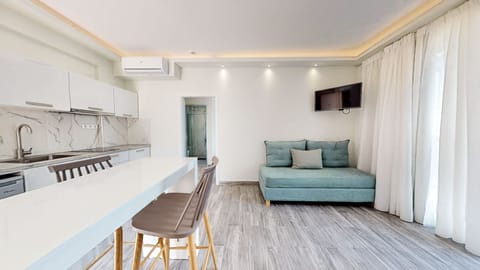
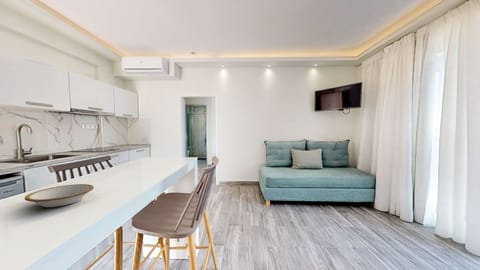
+ bowl [24,183,95,208]
